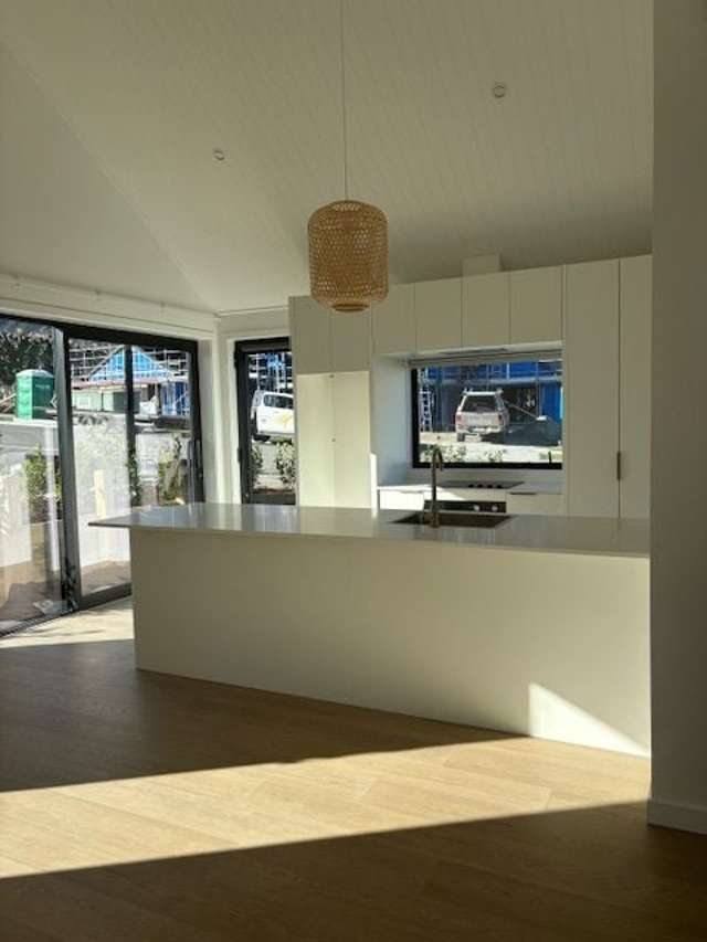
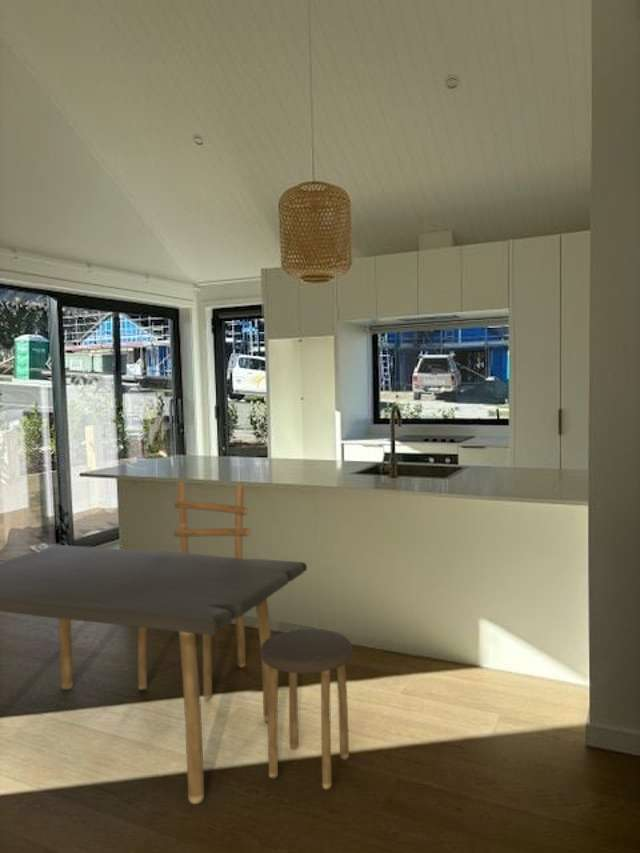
+ dining table [0,481,353,805]
